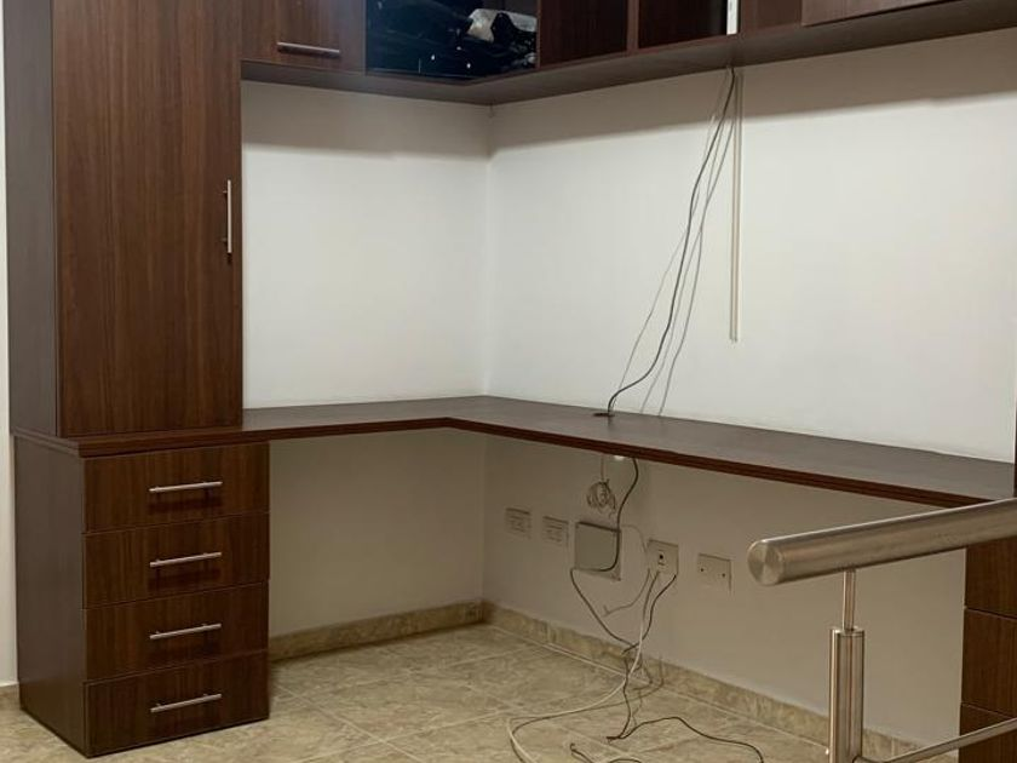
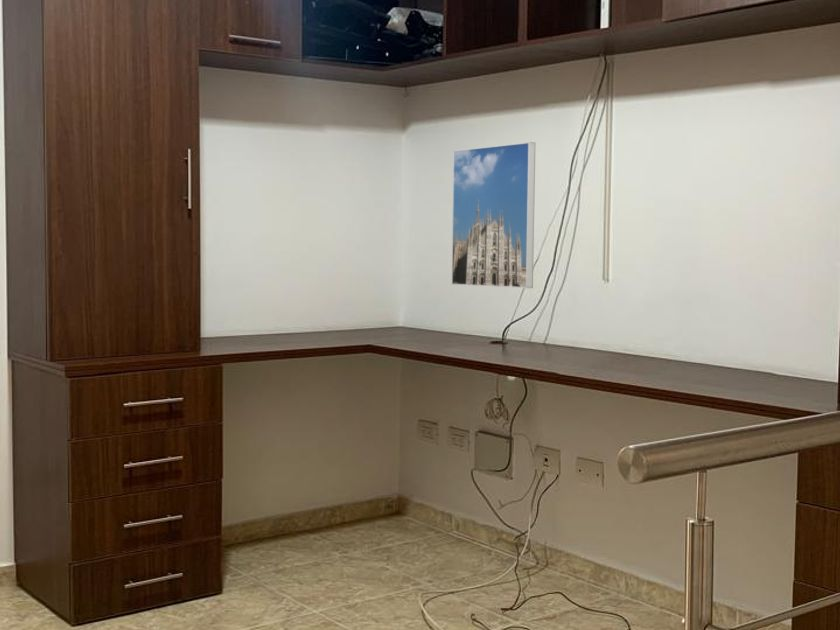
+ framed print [450,141,536,289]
